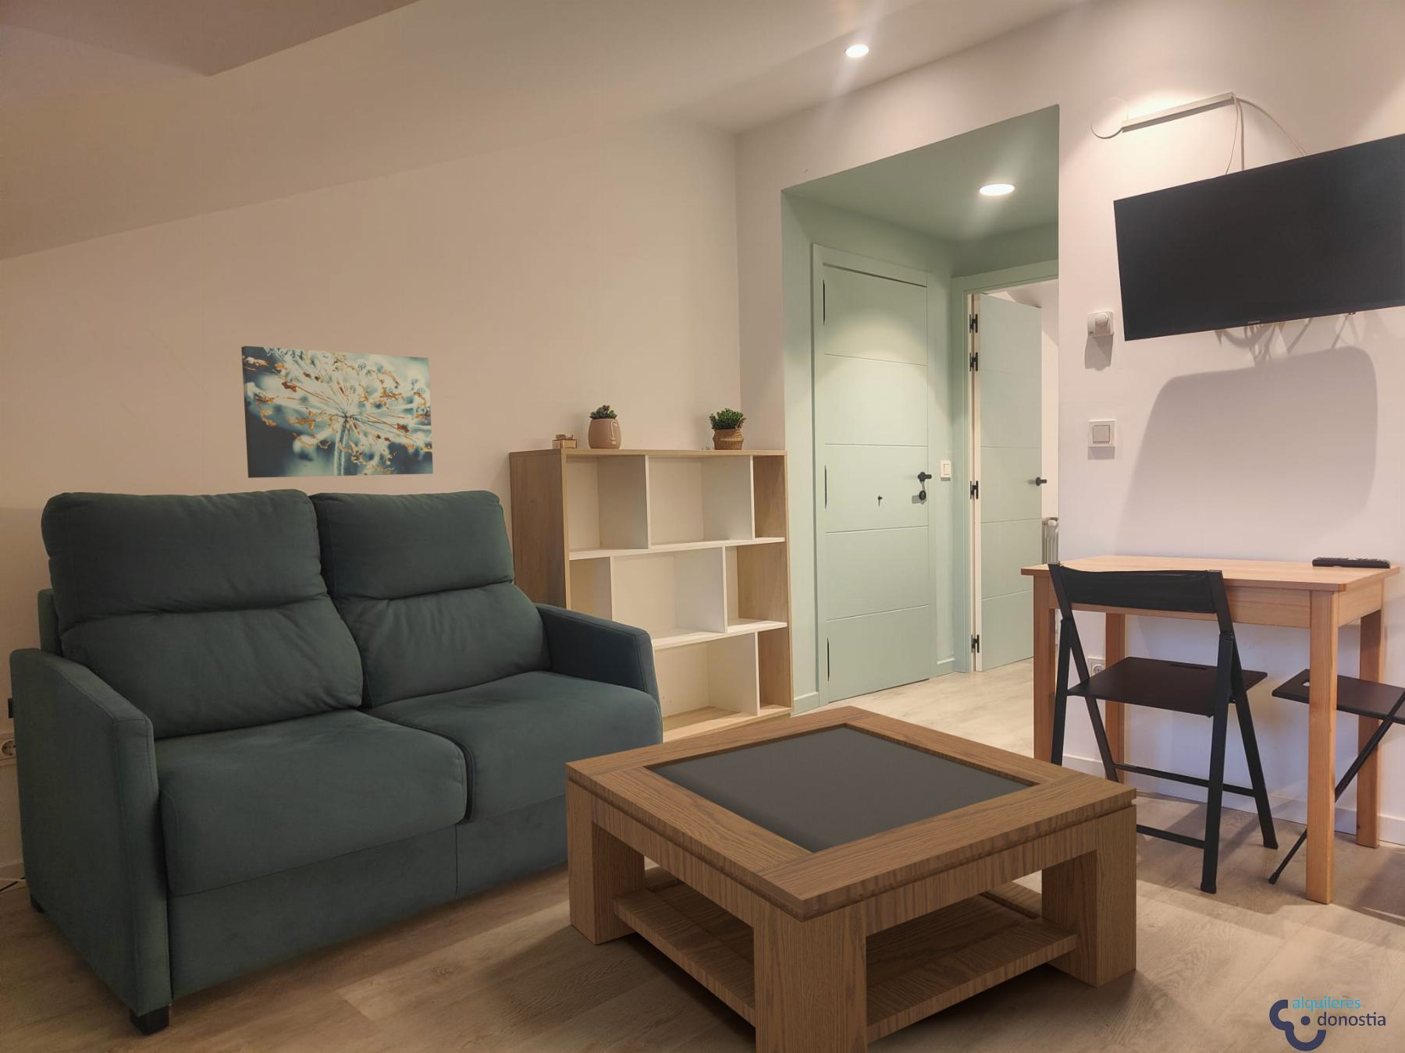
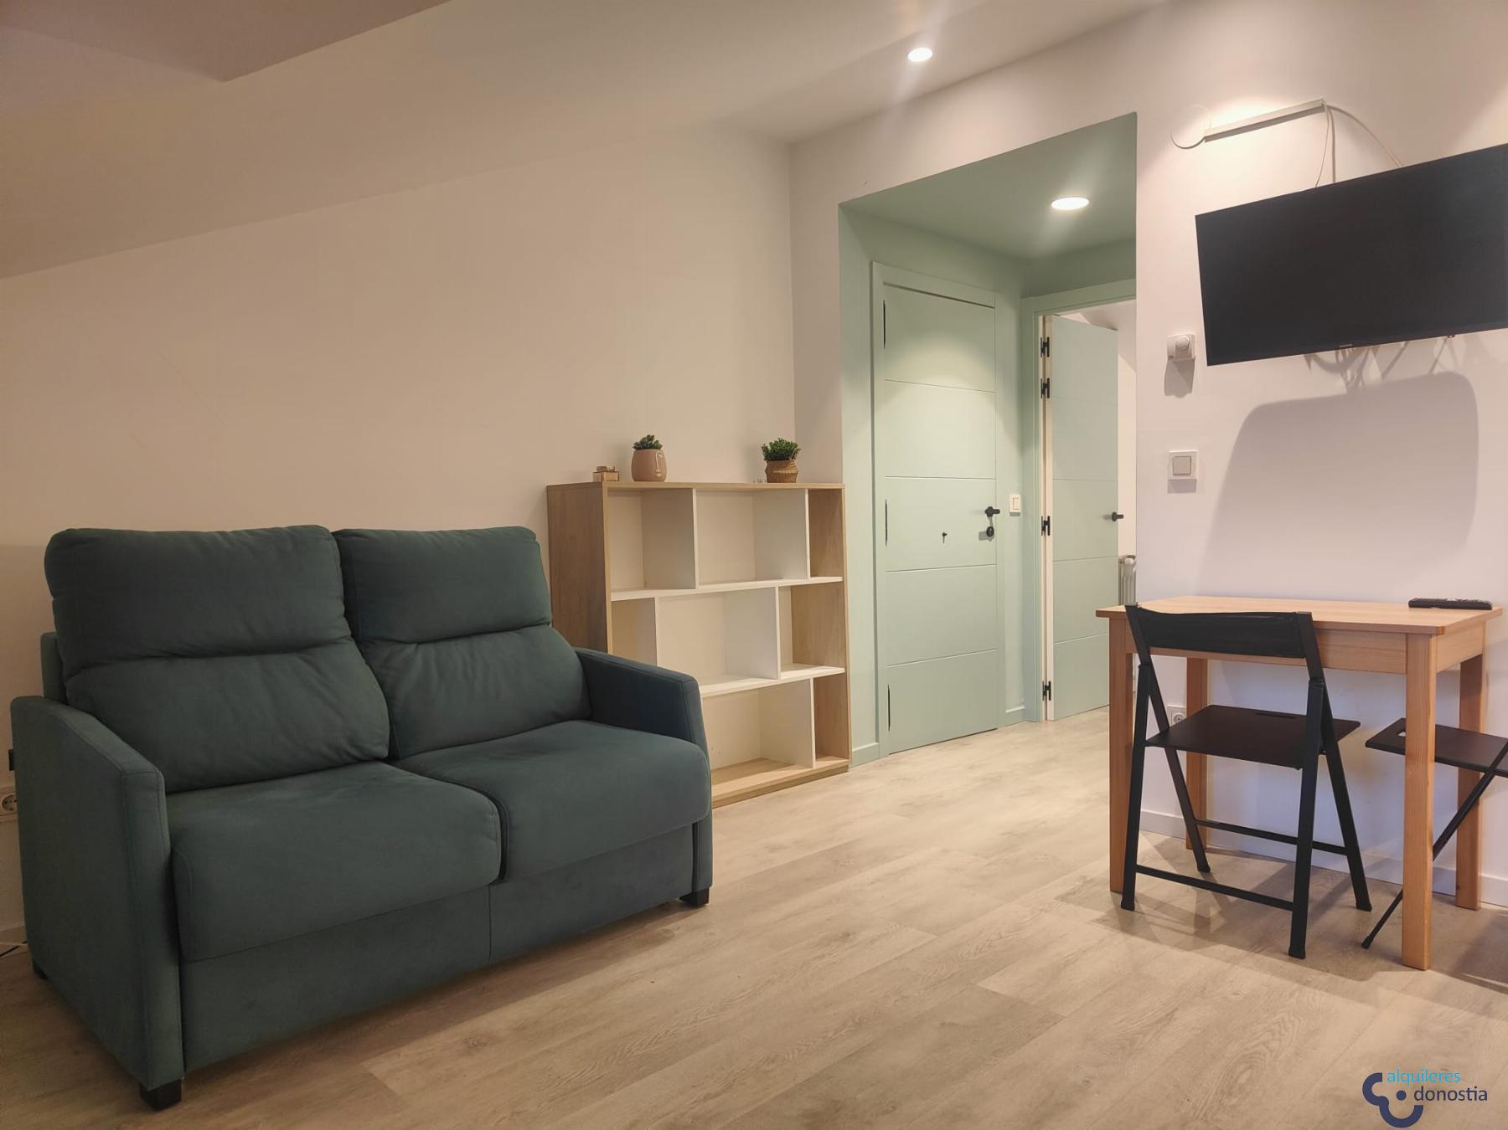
- coffee table [564,705,1137,1053]
- wall art [240,345,434,479]
